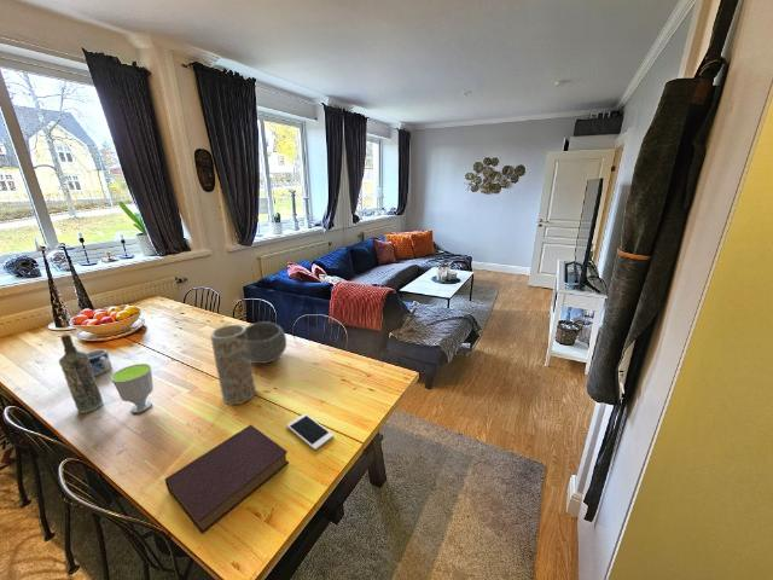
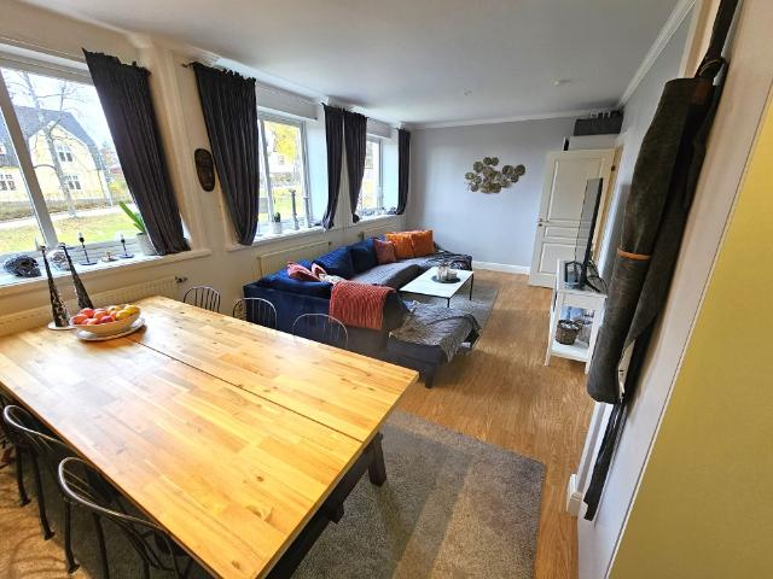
- cup [110,362,155,414]
- book [164,423,290,535]
- vase [209,324,256,406]
- mug [86,348,114,377]
- bottle [58,332,104,414]
- bowl [245,320,287,365]
- cell phone [285,412,335,451]
